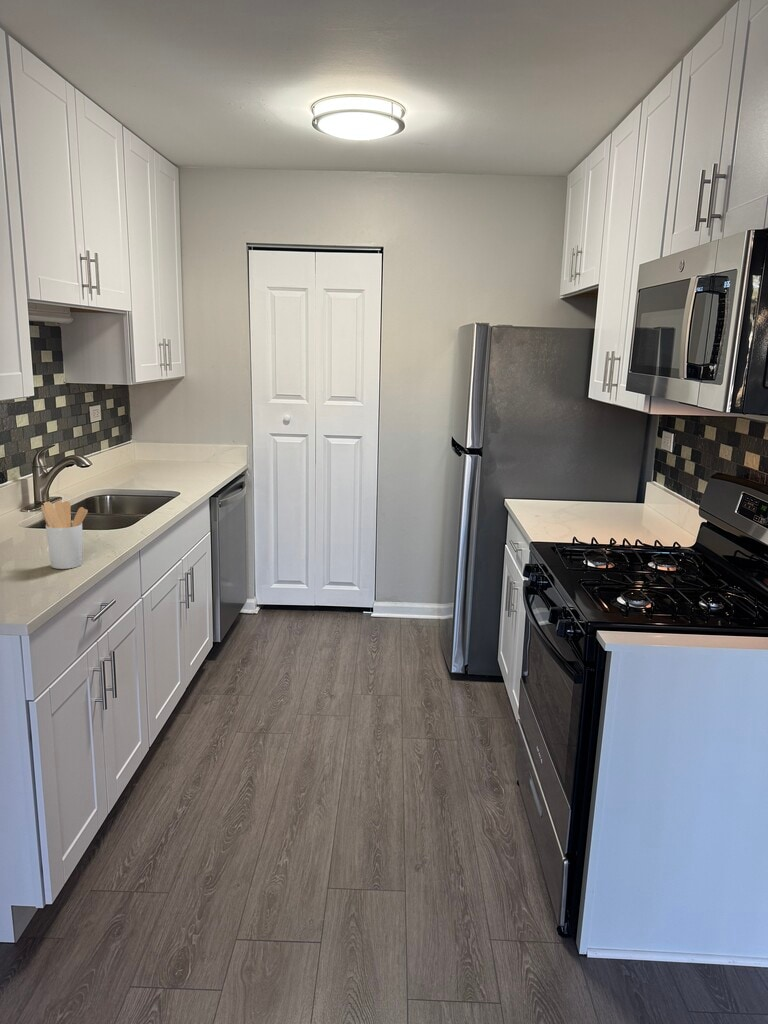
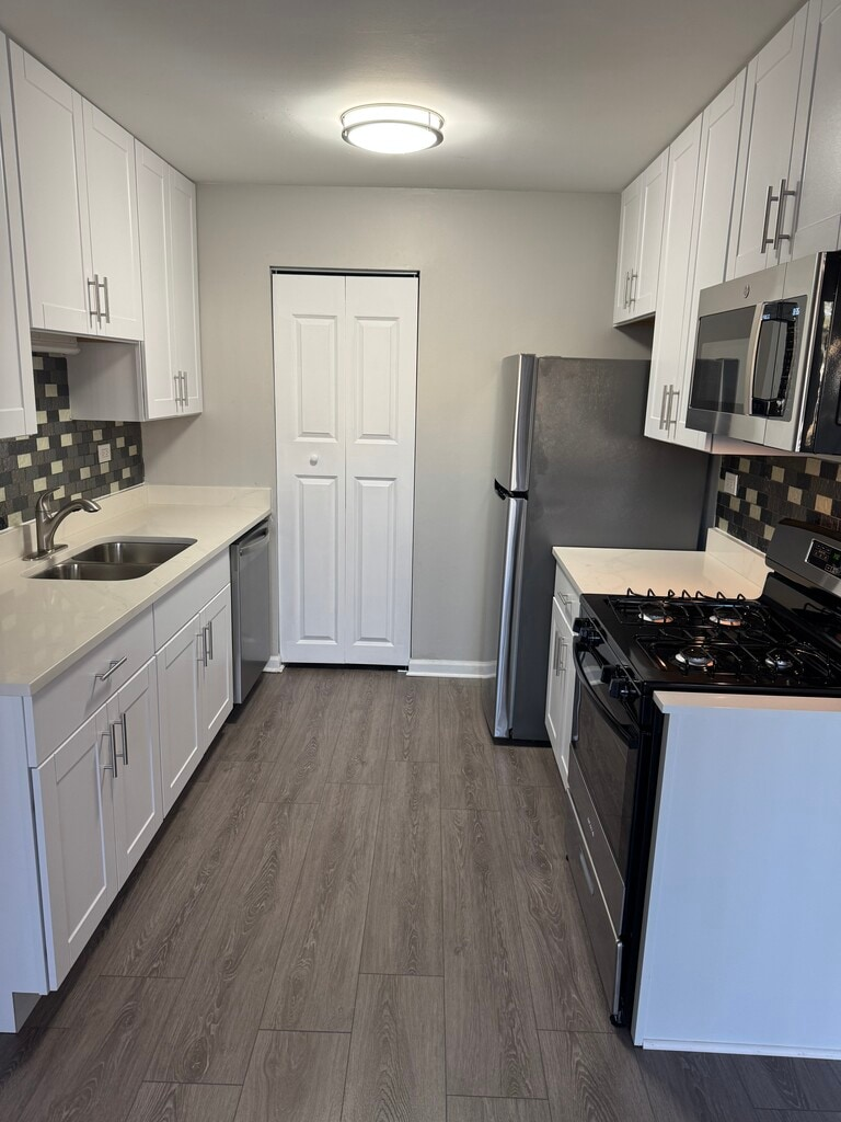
- utensil holder [41,500,89,570]
